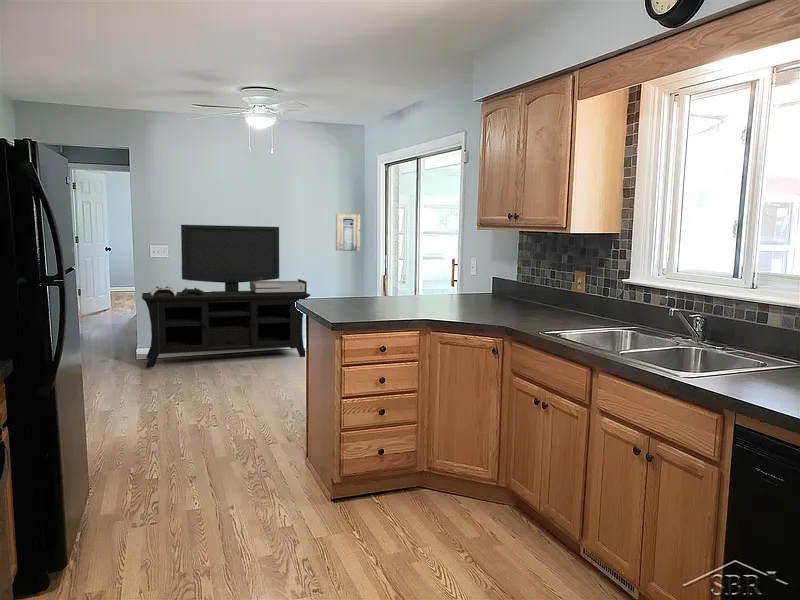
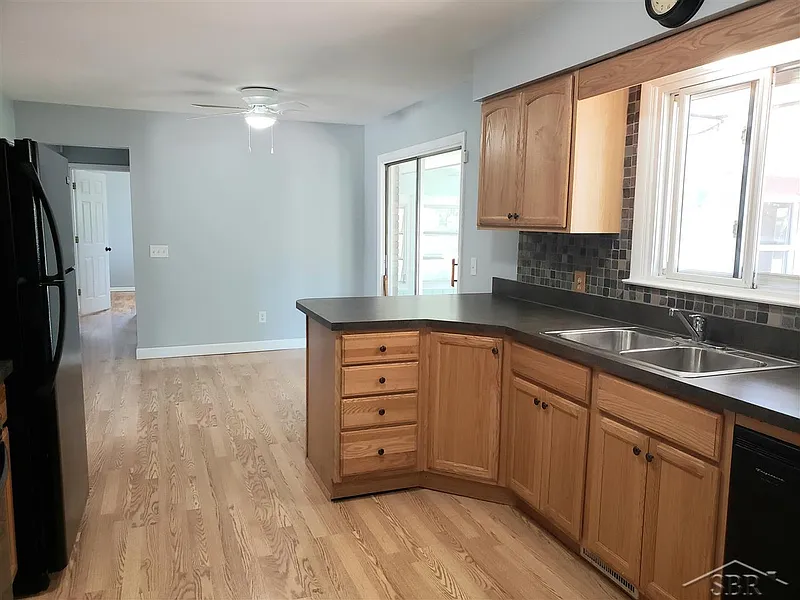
- wall art [335,213,361,252]
- media console [141,224,311,369]
